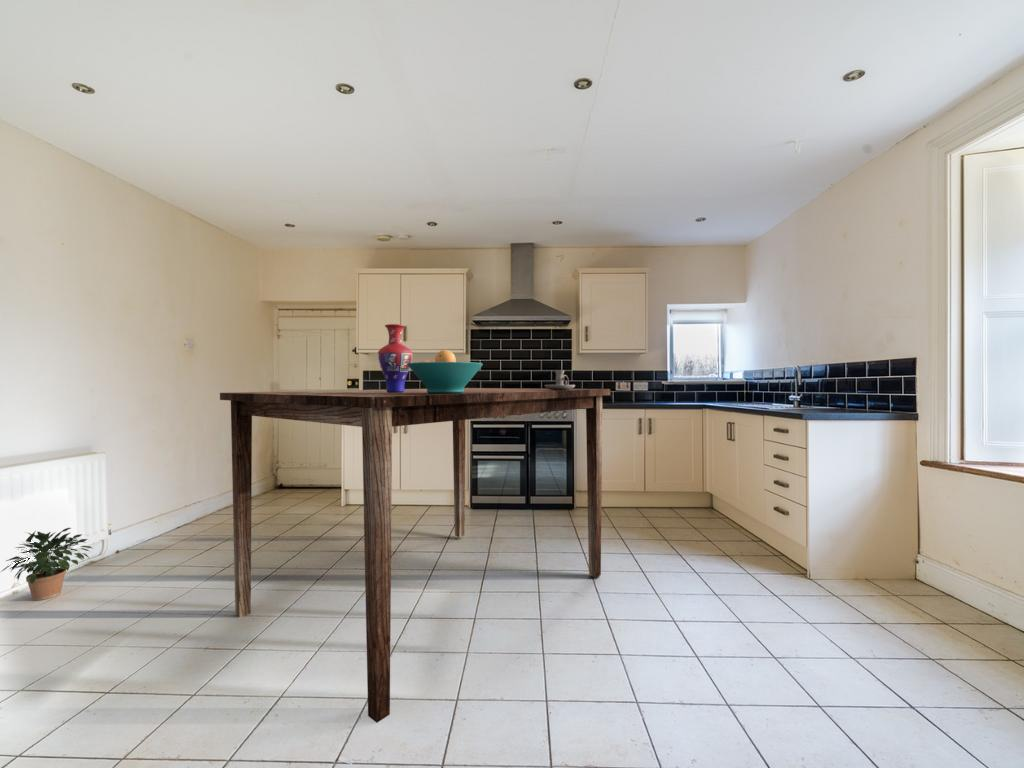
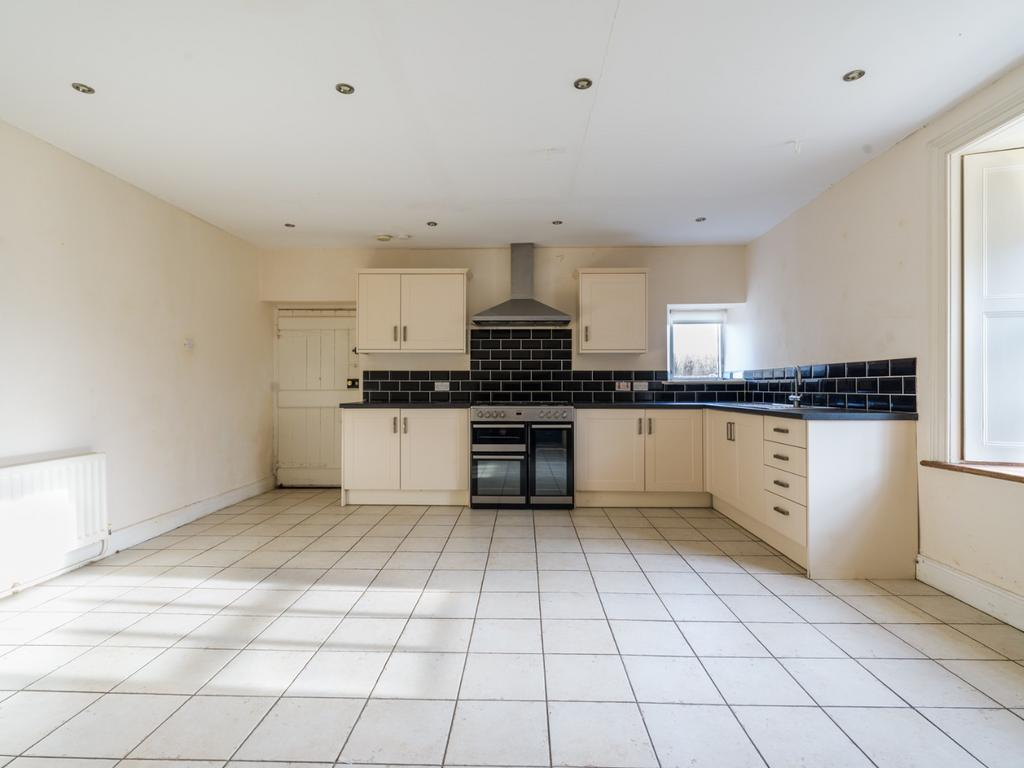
- candle holder [544,369,576,390]
- dining table [219,387,612,724]
- vase [377,323,414,393]
- potted plant [0,527,94,601]
- fruit bowl [407,349,484,394]
